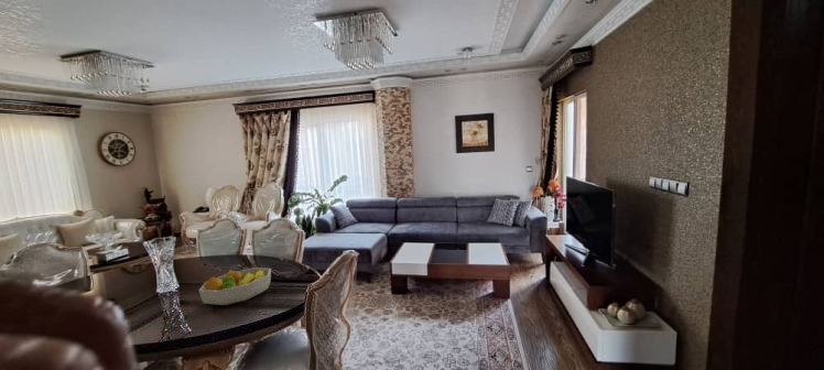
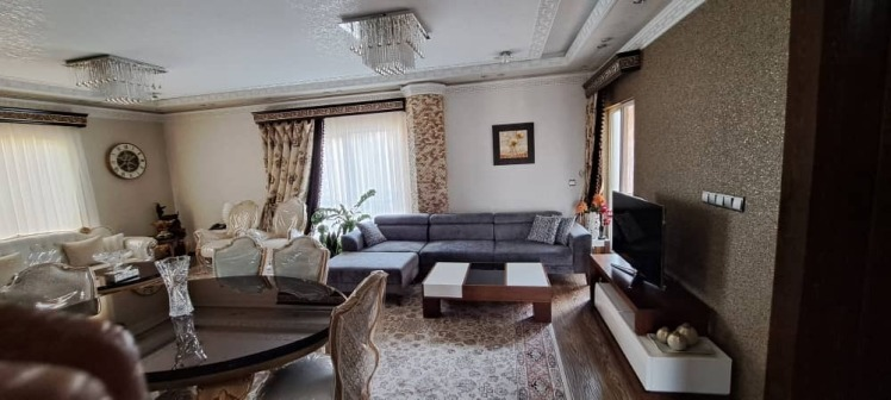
- fruit bowl [198,266,272,306]
